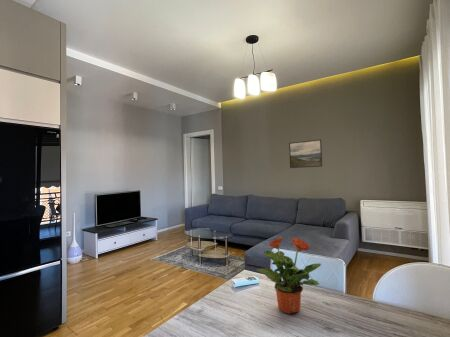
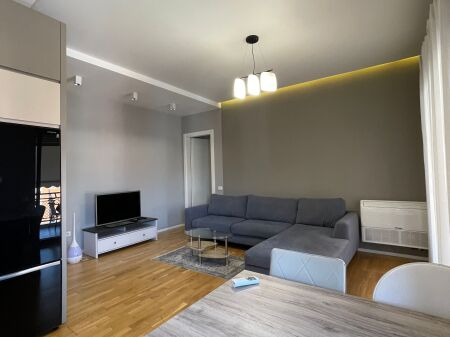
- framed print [288,139,323,169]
- potted plant [255,236,322,315]
